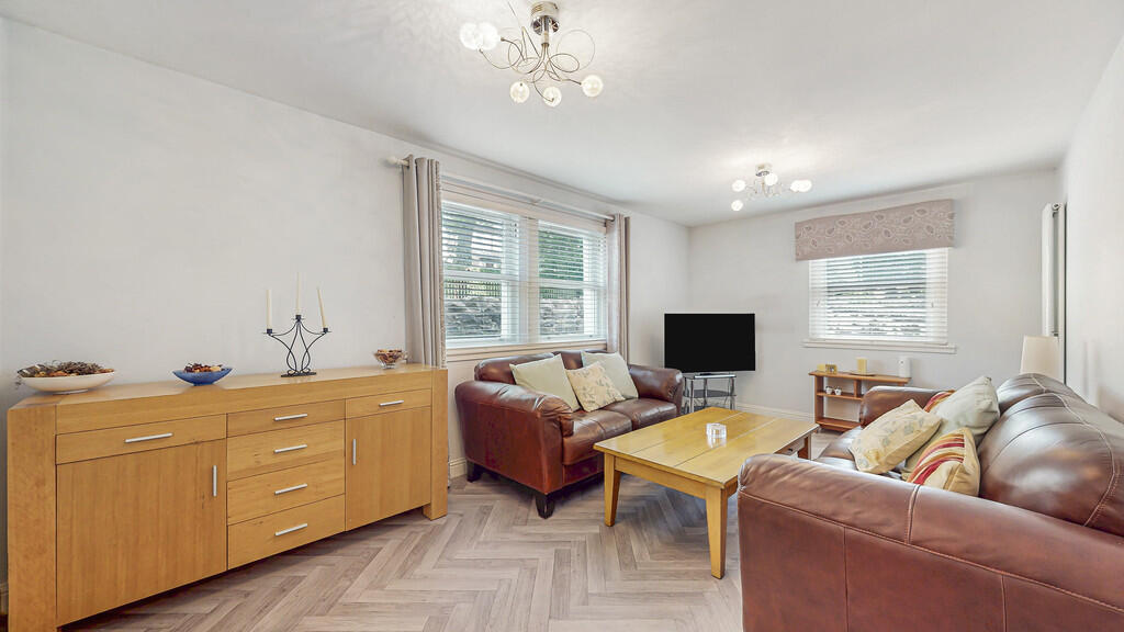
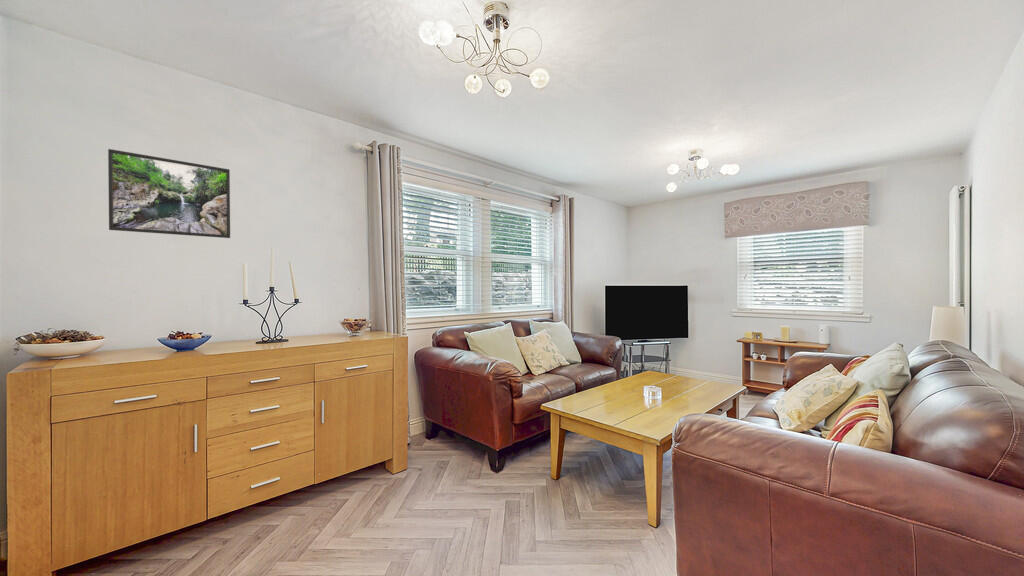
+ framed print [107,148,231,239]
